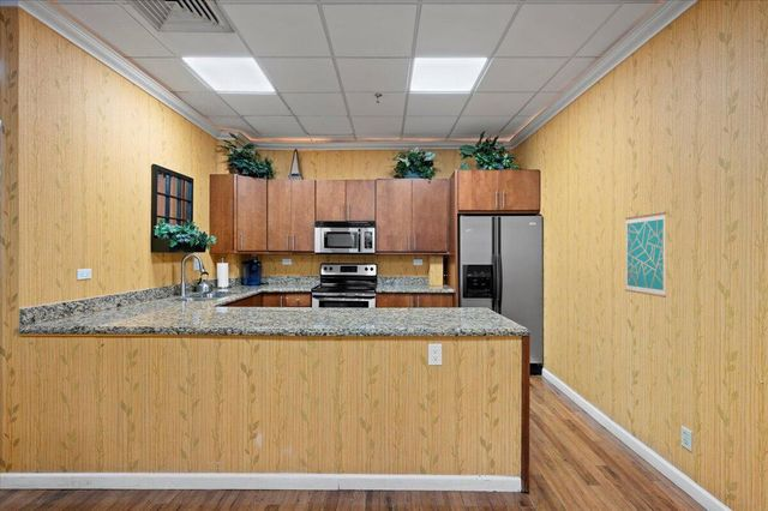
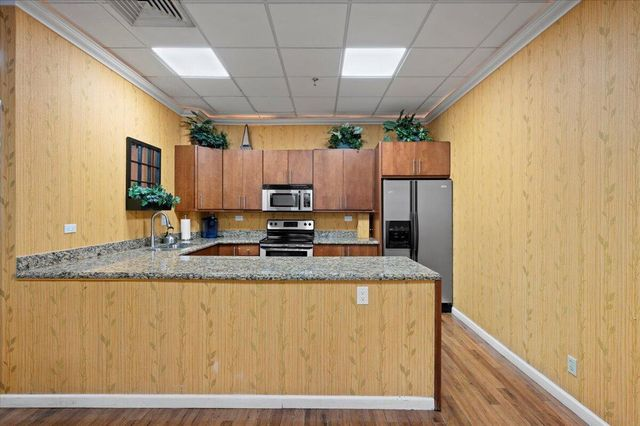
- wall art [624,211,667,299]
